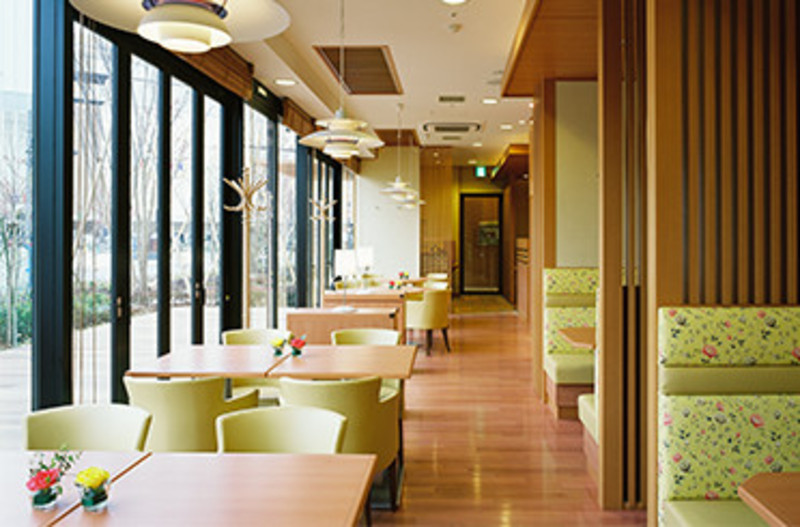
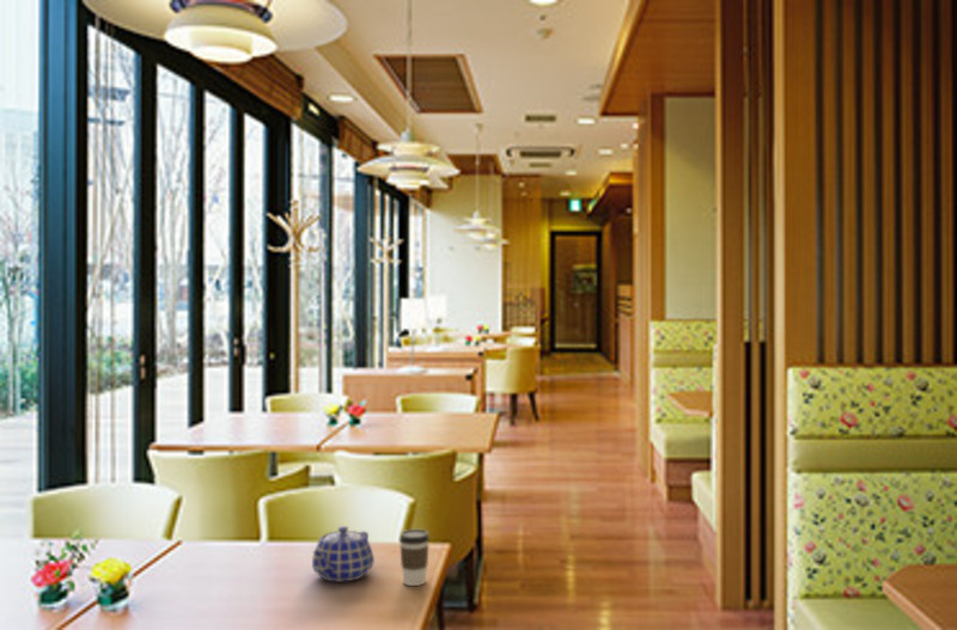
+ teapot [311,525,376,583]
+ coffee cup [398,528,431,587]
